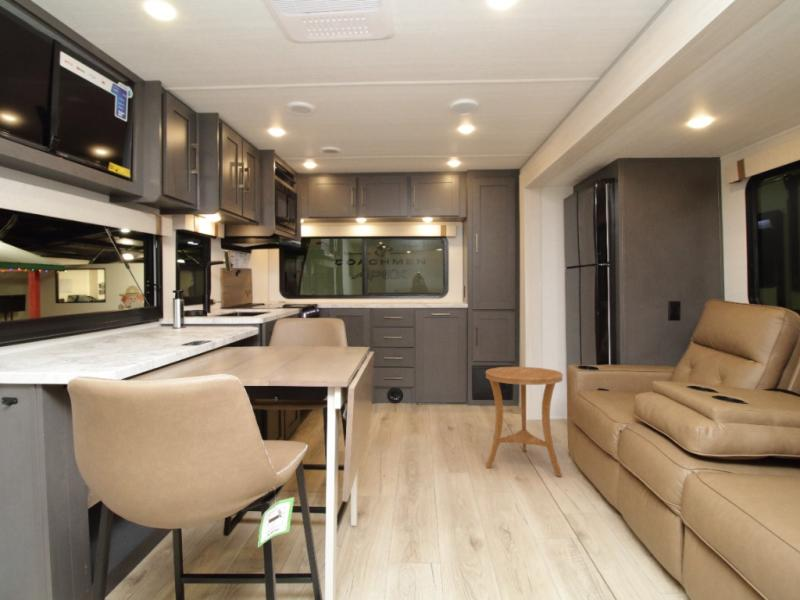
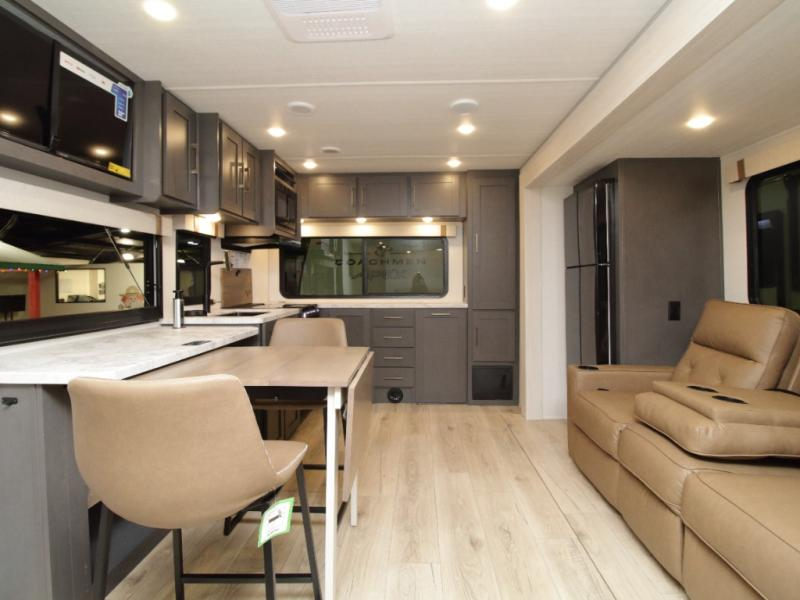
- side table [484,366,564,477]
